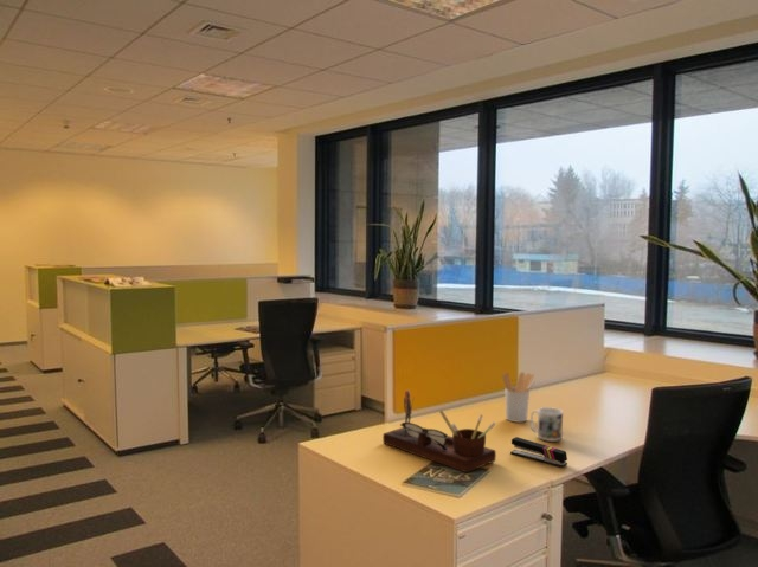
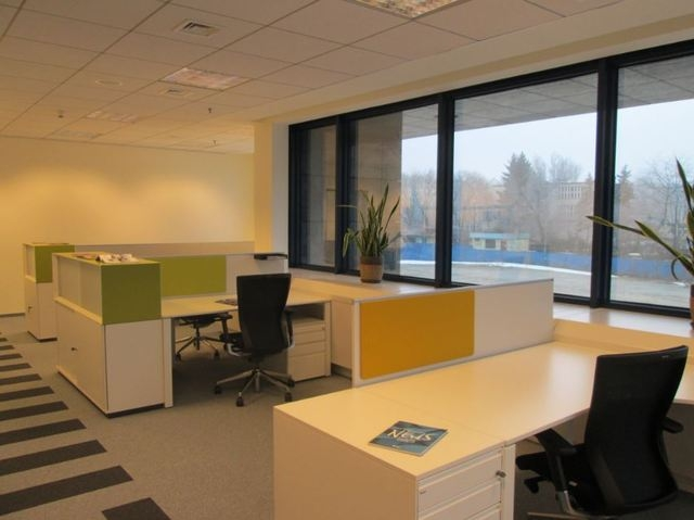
- stapler [509,436,568,469]
- desk organizer [381,389,497,473]
- mug [529,406,564,443]
- utensil holder [501,371,537,424]
